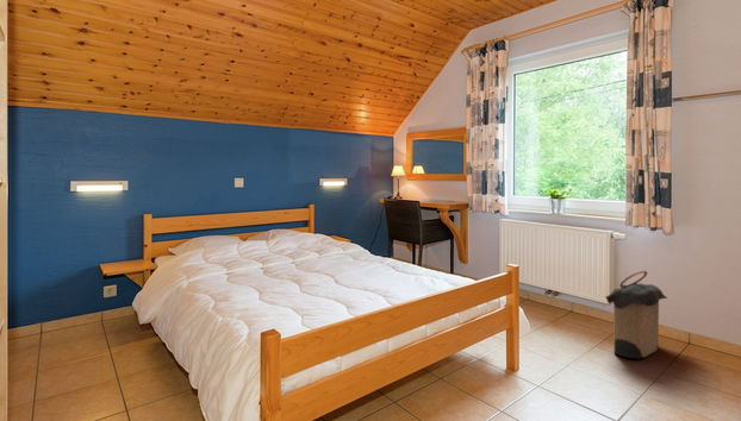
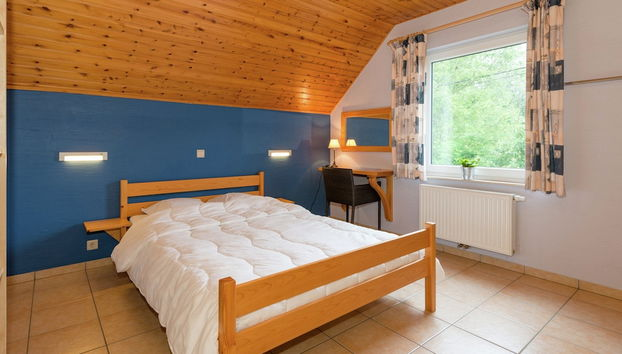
- laundry hamper [604,270,668,359]
